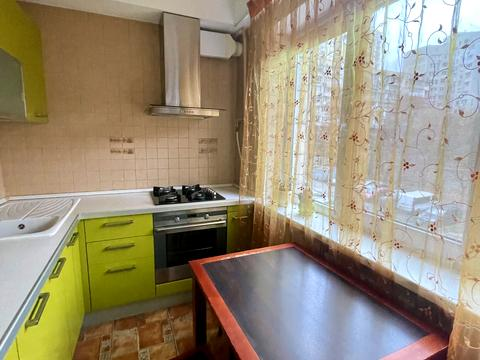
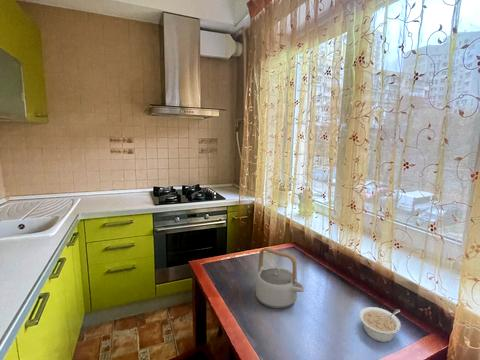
+ teapot [255,247,305,310]
+ legume [359,306,402,343]
